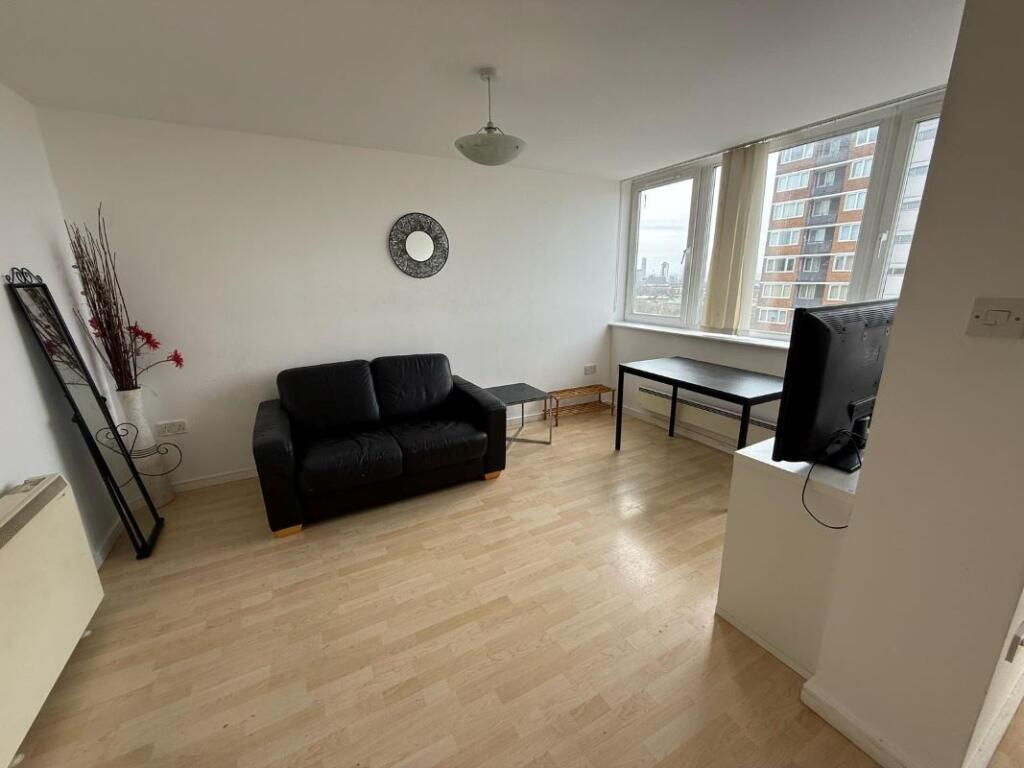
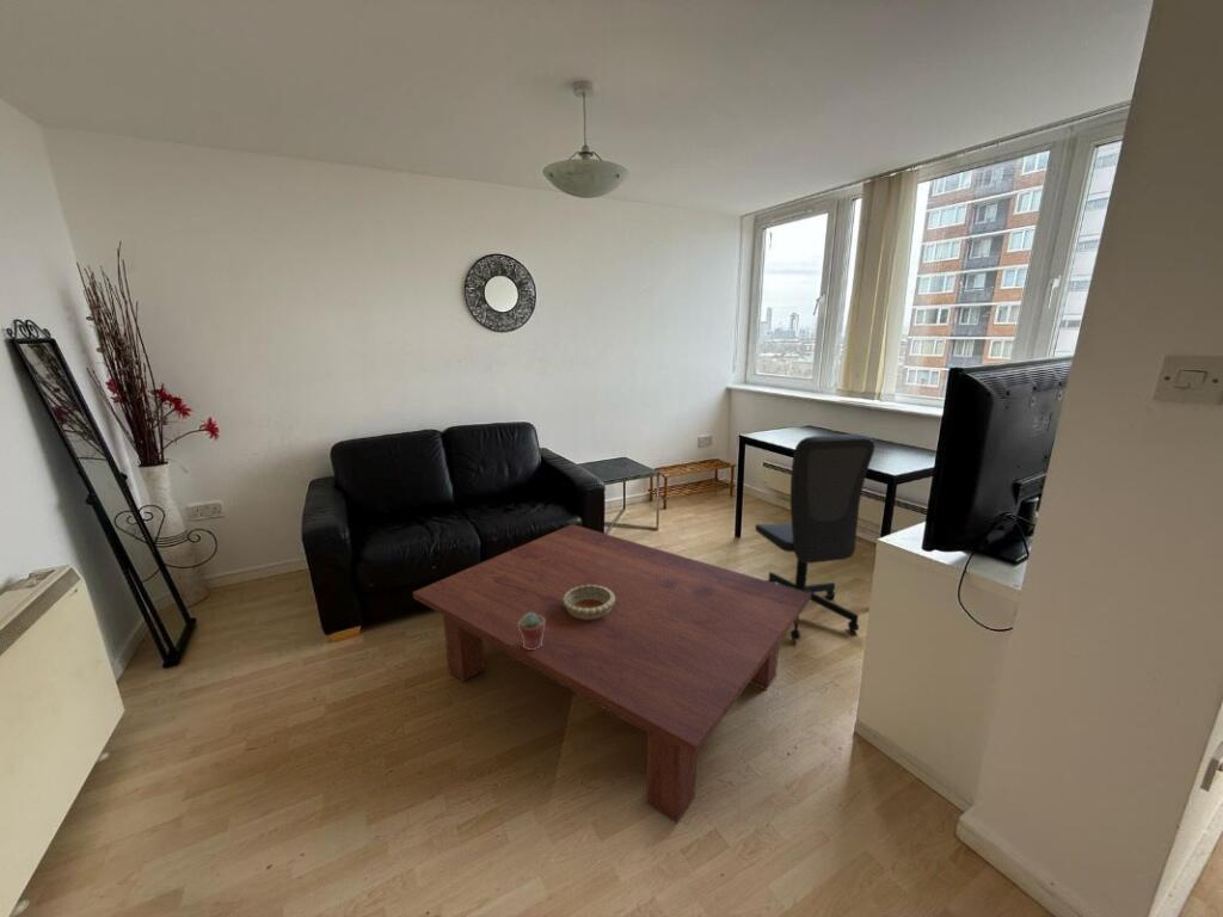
+ potted succulent [518,613,545,650]
+ decorative bowl [563,585,615,620]
+ coffee table [412,523,811,825]
+ office chair [754,433,875,641]
